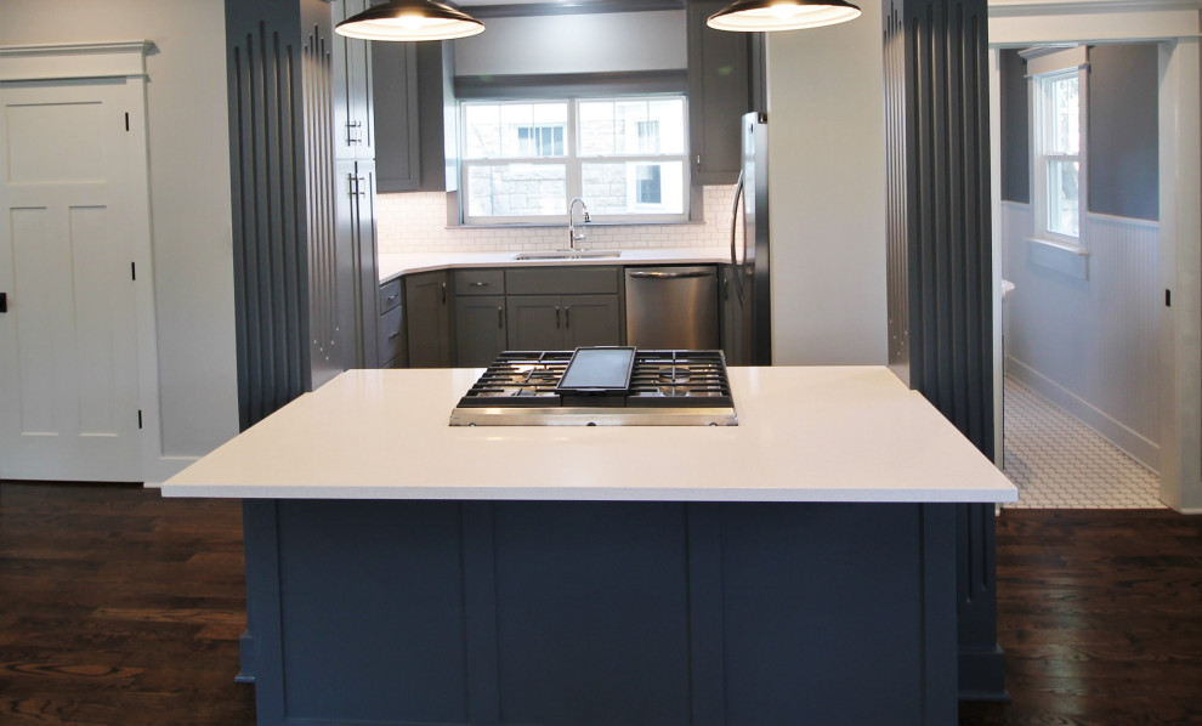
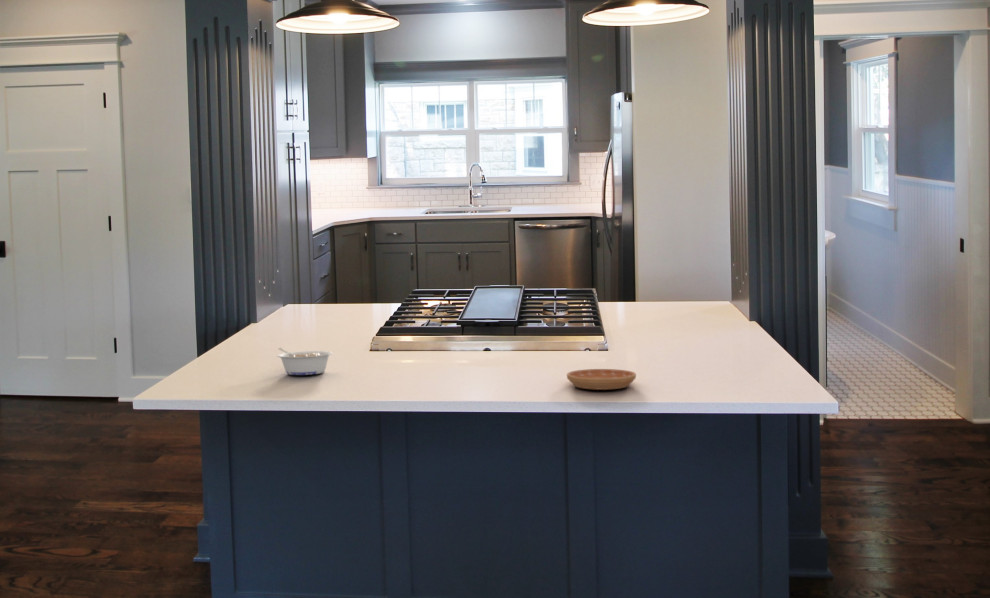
+ saucer [566,368,637,391]
+ legume [276,347,333,376]
